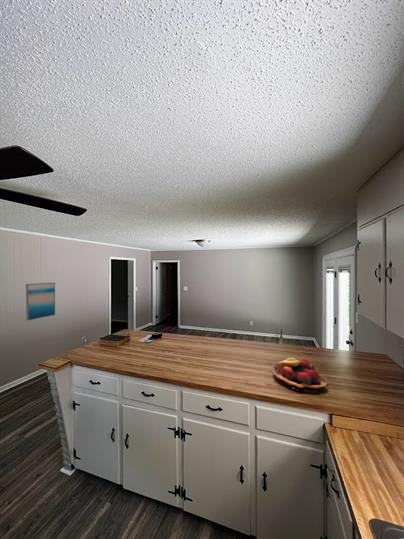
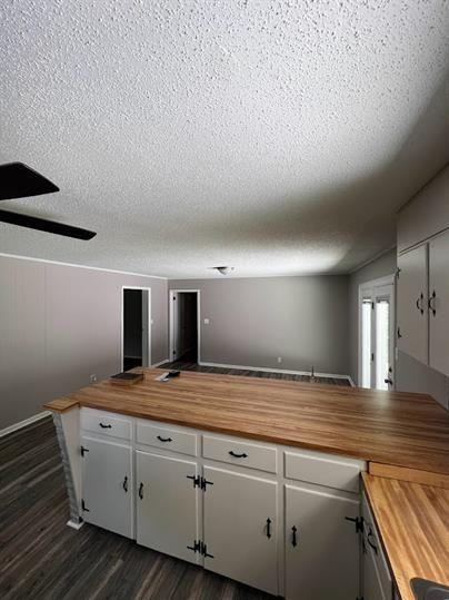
- wall art [25,282,56,322]
- fruit basket [272,357,328,394]
